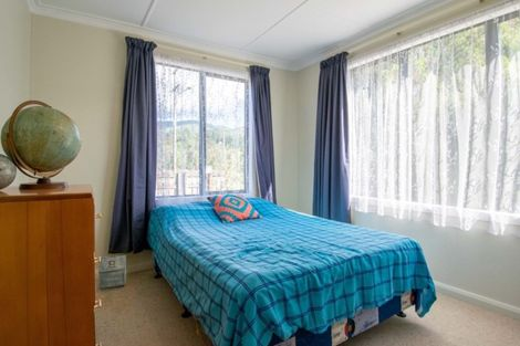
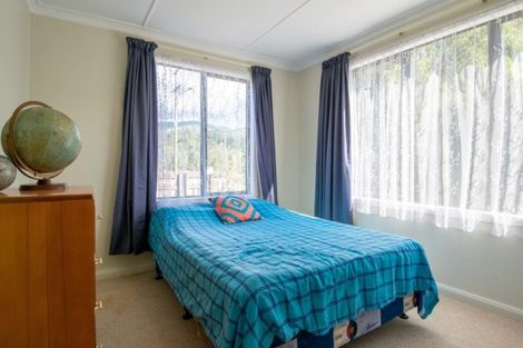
- bag [97,254,127,290]
